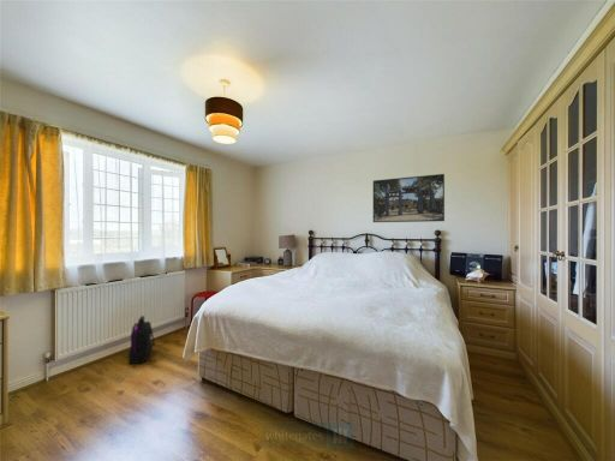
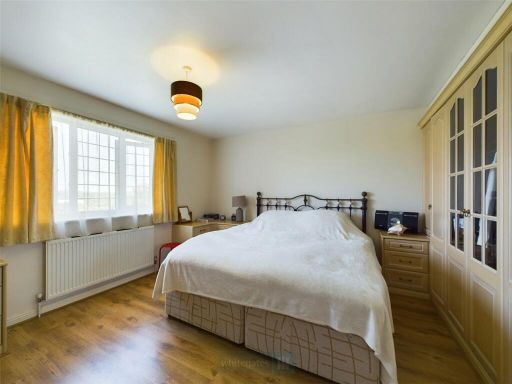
- backpack [127,315,156,365]
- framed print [372,173,446,223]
